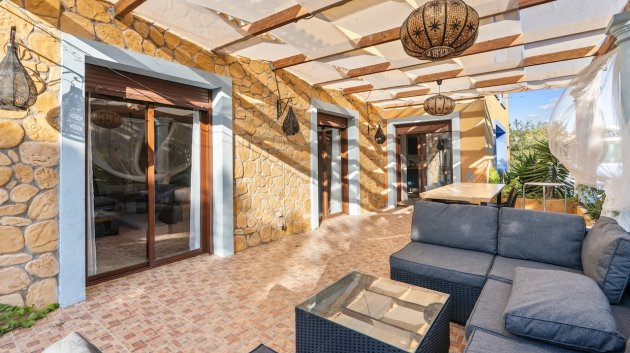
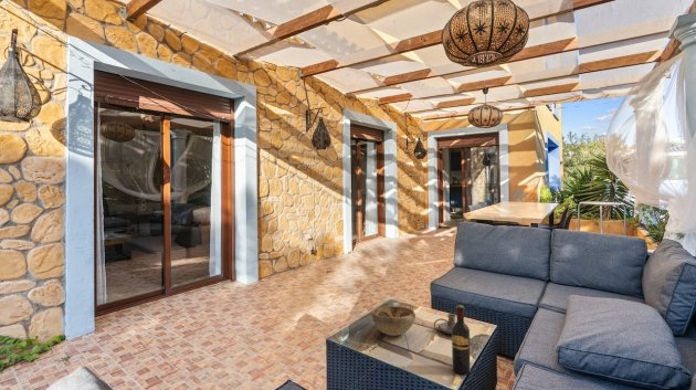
+ candle holder [433,313,456,335]
+ wine bottle [451,304,472,376]
+ decorative bowl [371,305,416,337]
